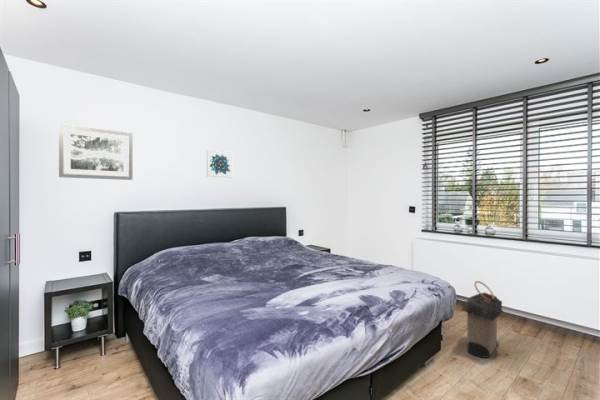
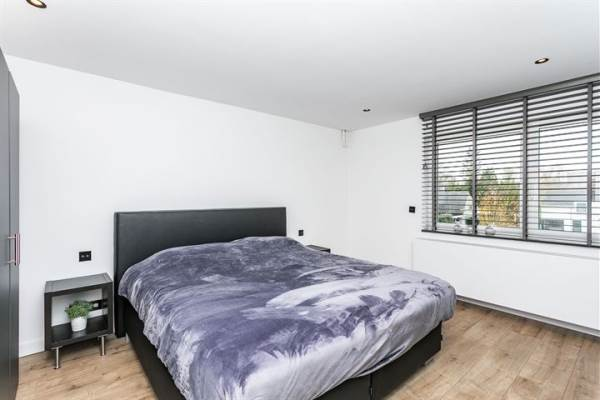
- wall art [58,123,134,181]
- laundry hamper [461,280,504,359]
- wall art [206,149,233,179]
